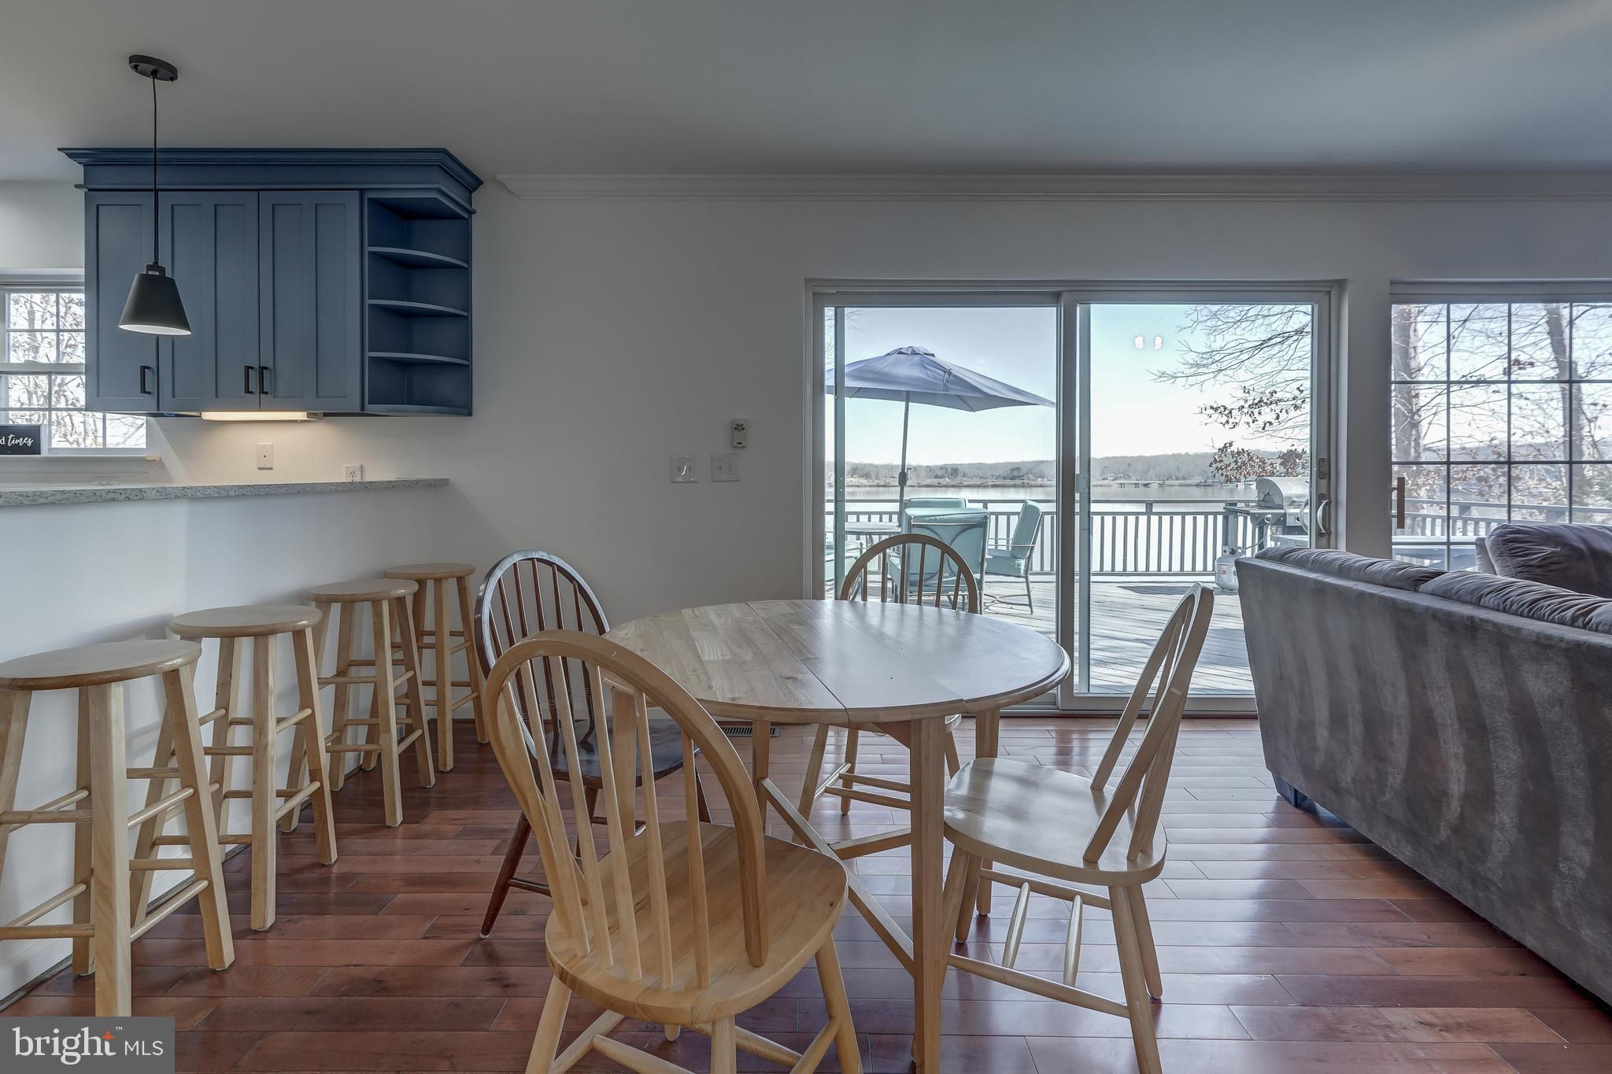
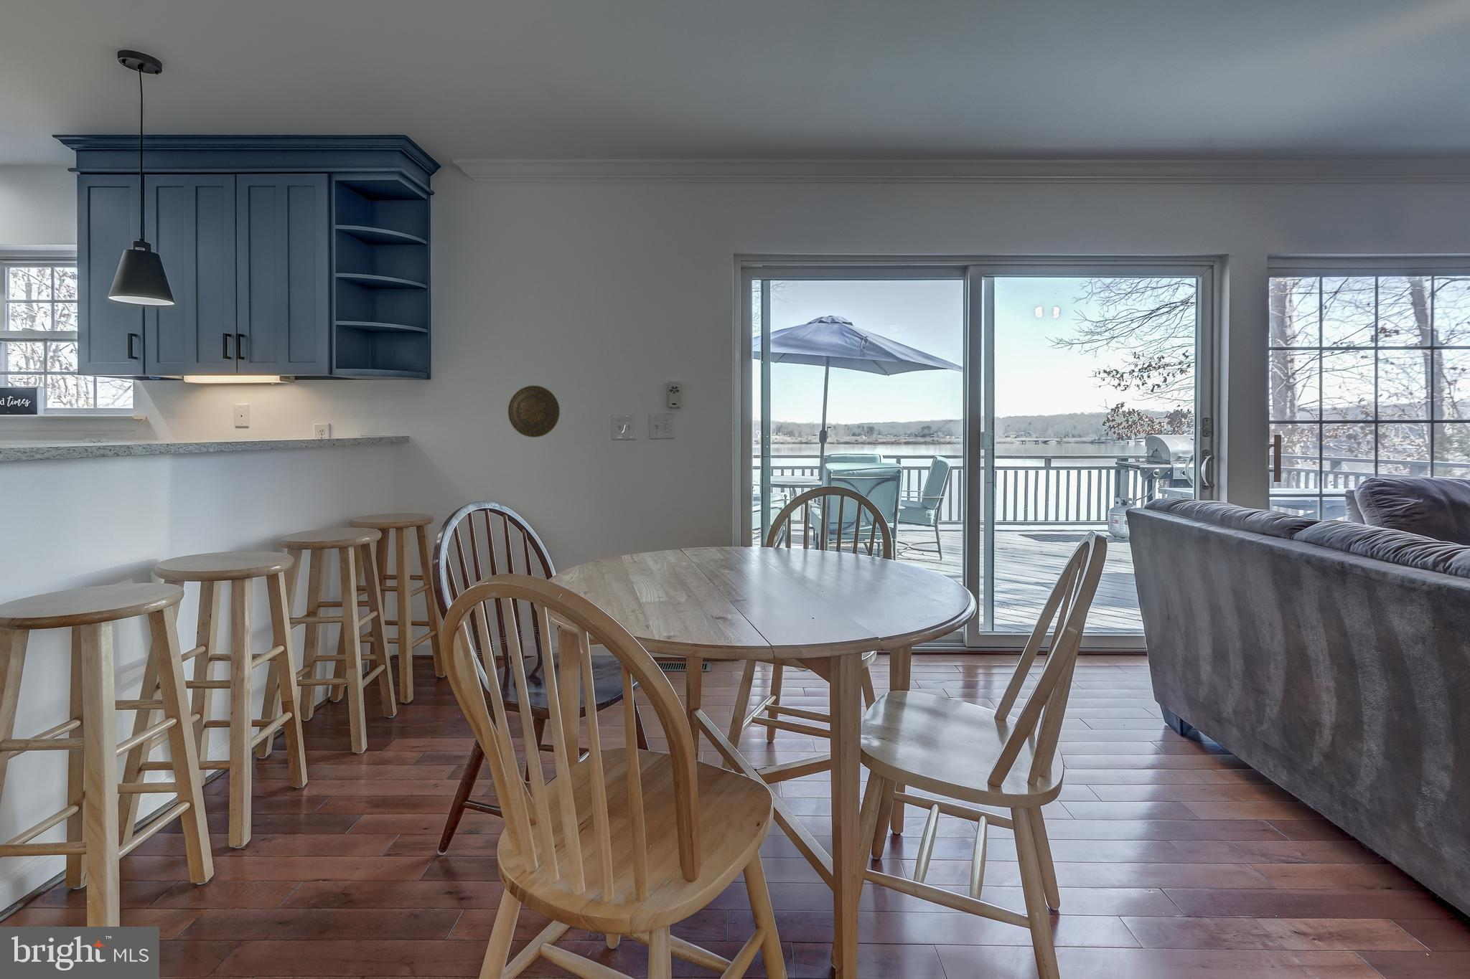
+ decorative plate [507,385,561,438]
